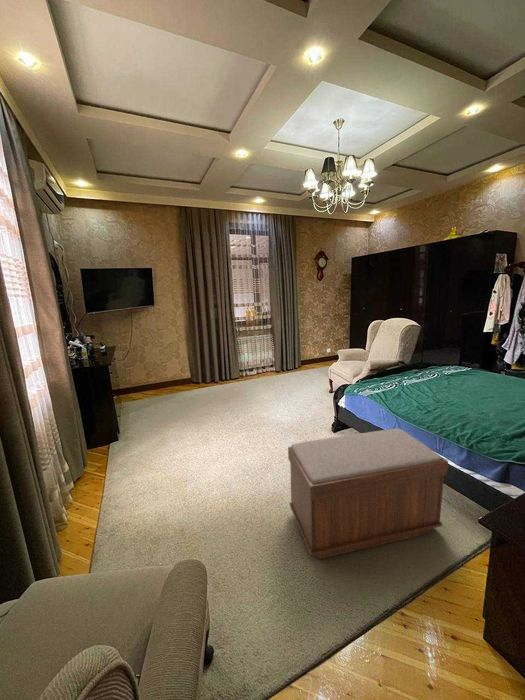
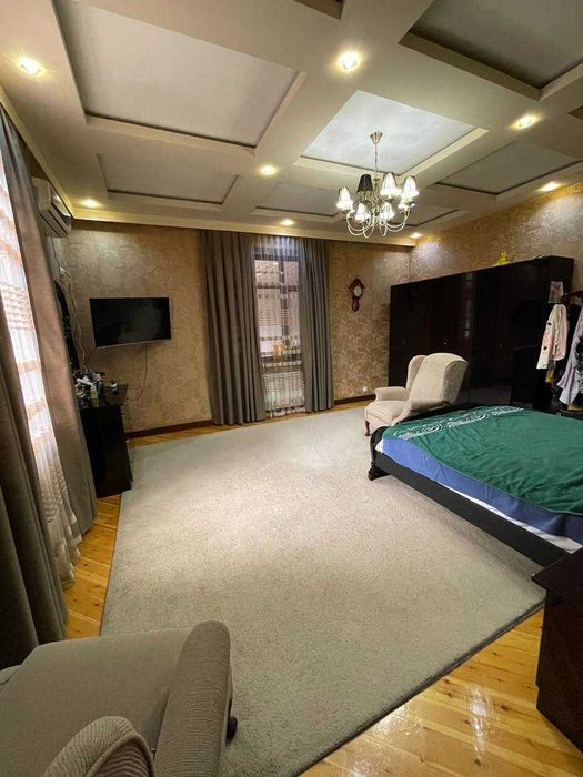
- bench [287,427,449,560]
